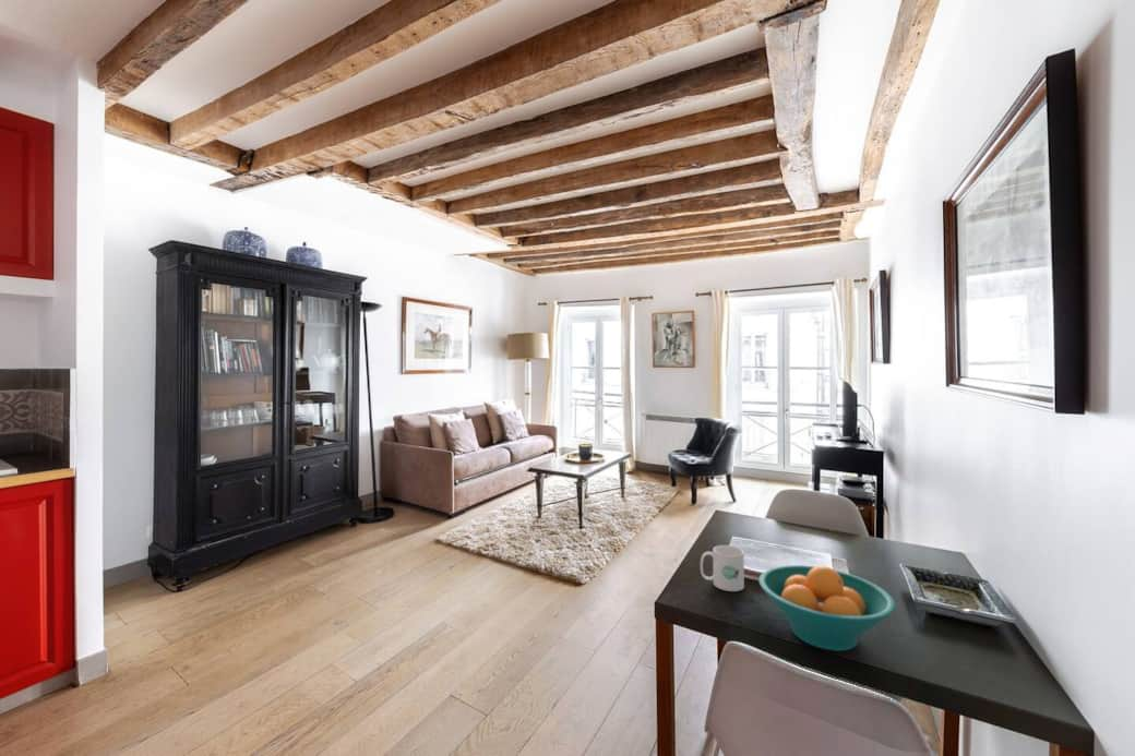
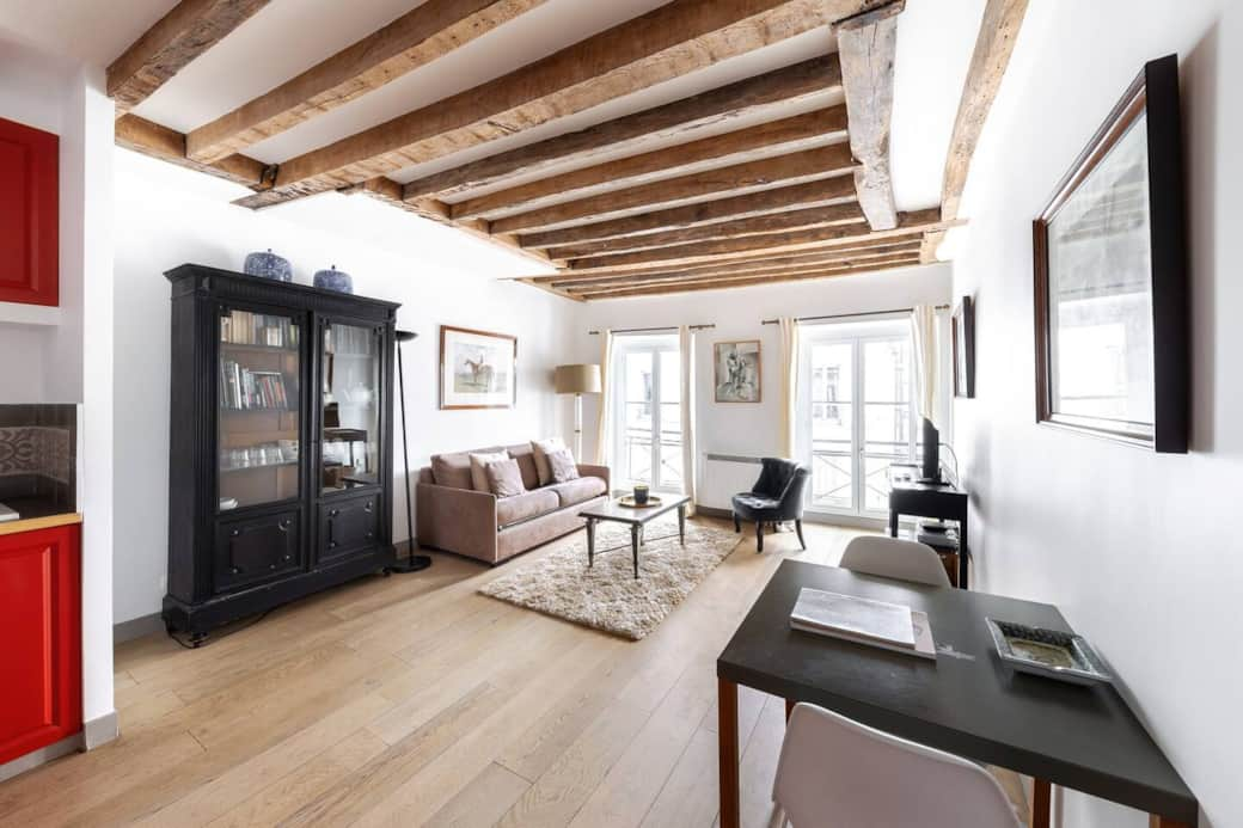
- mug [700,544,745,592]
- fruit bowl [757,564,897,652]
